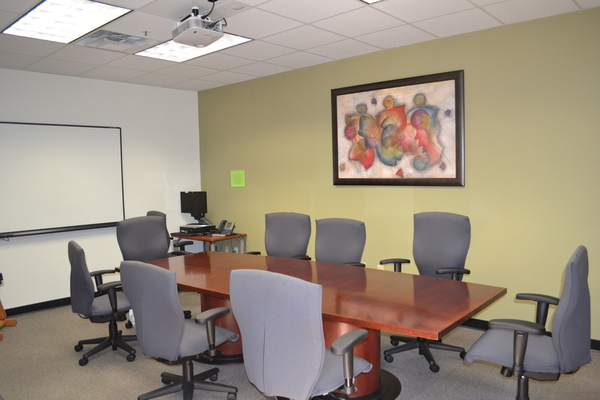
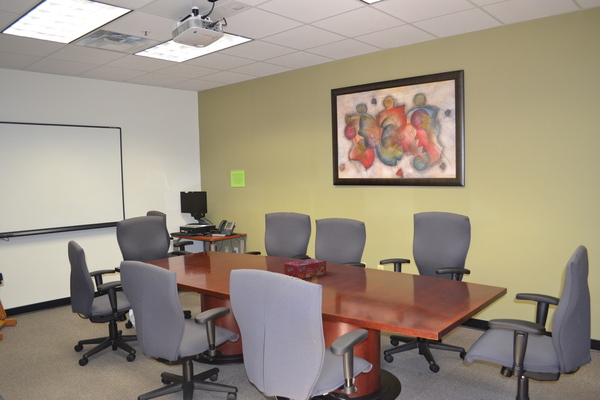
+ tissue box [283,257,327,280]
